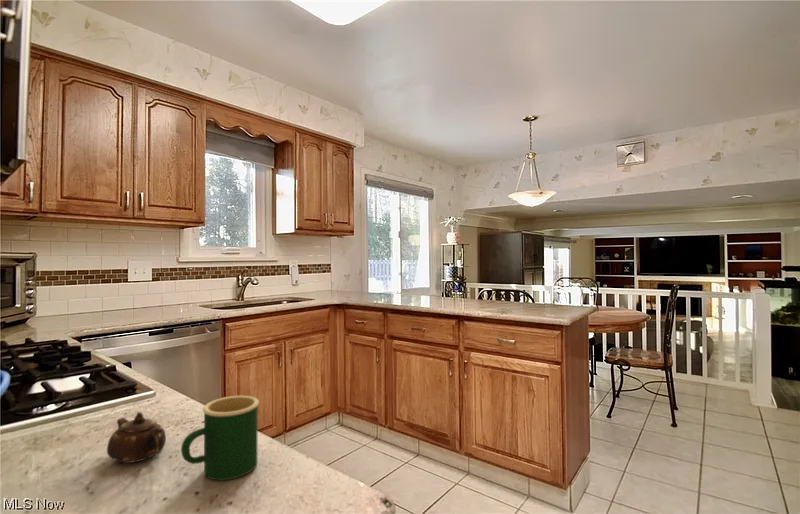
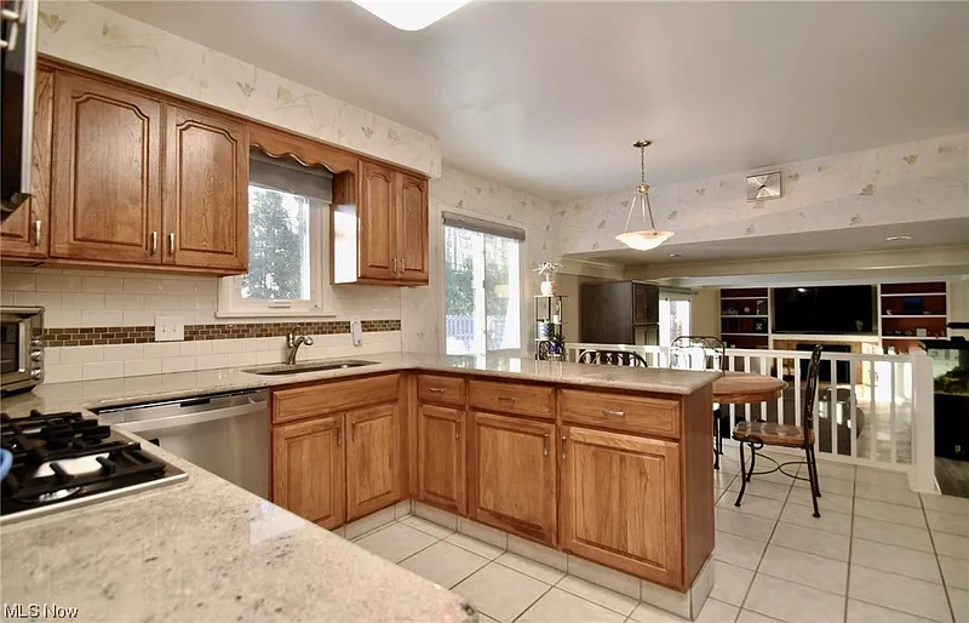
- mug [180,395,260,481]
- teapot [106,411,167,464]
